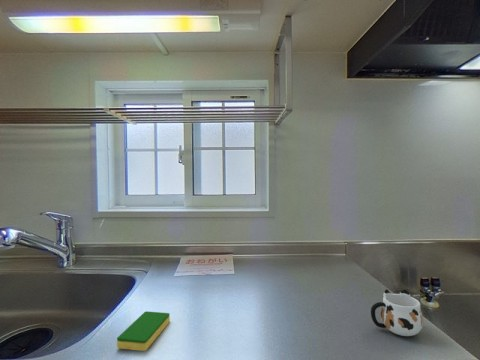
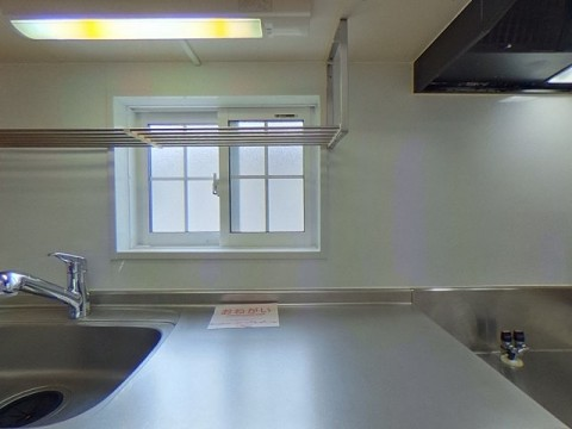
- dish sponge [116,310,171,352]
- mug [370,289,424,337]
